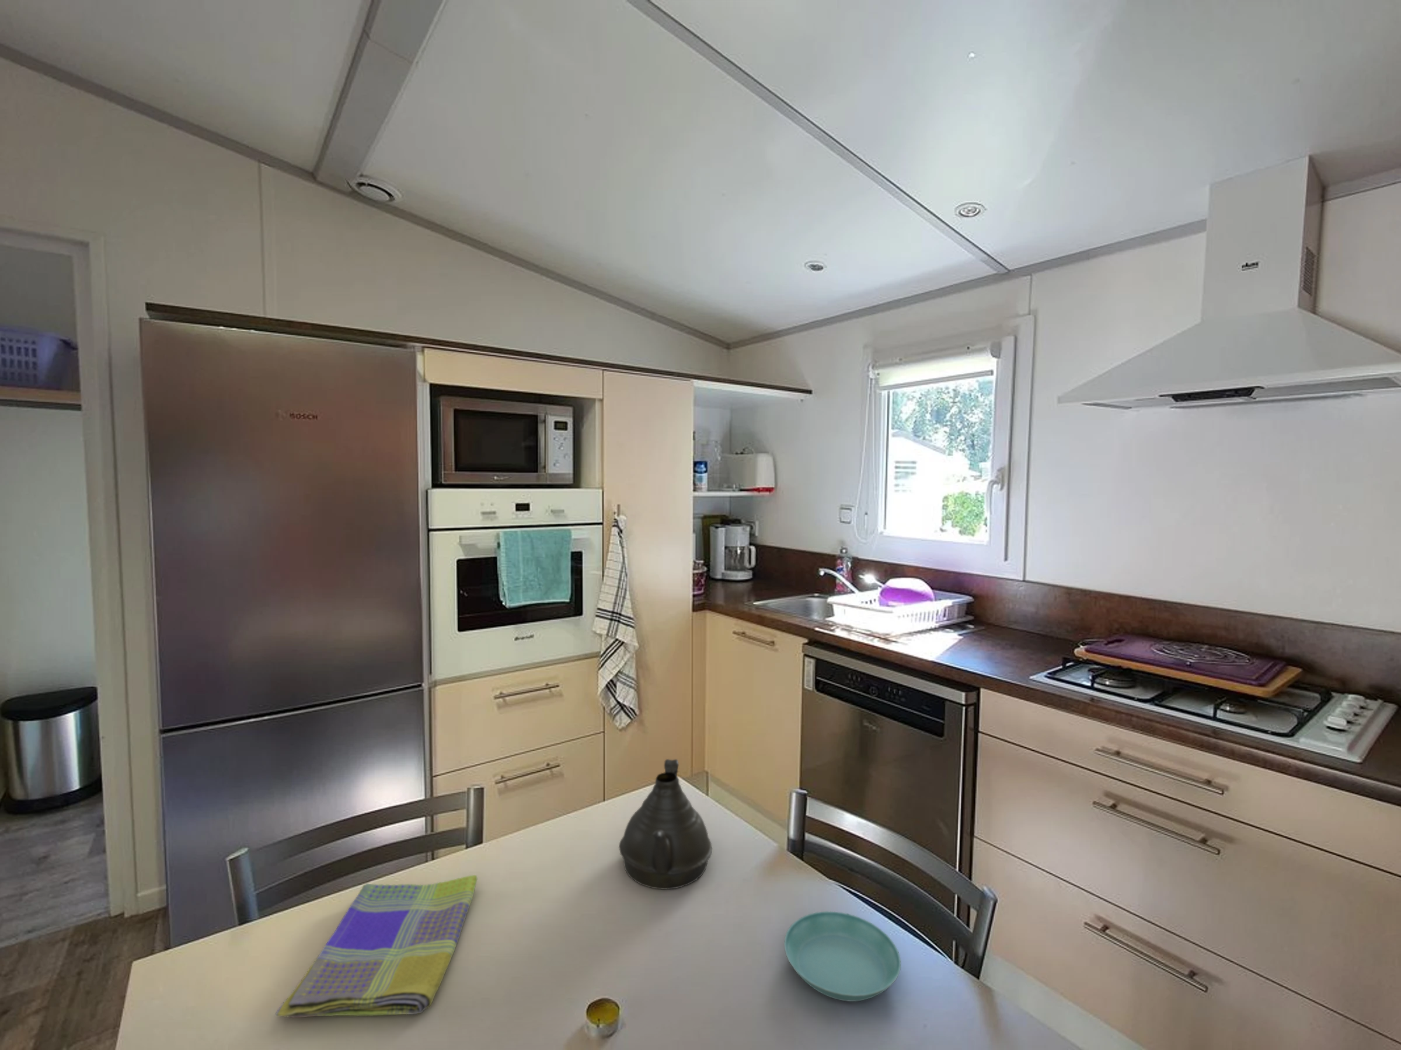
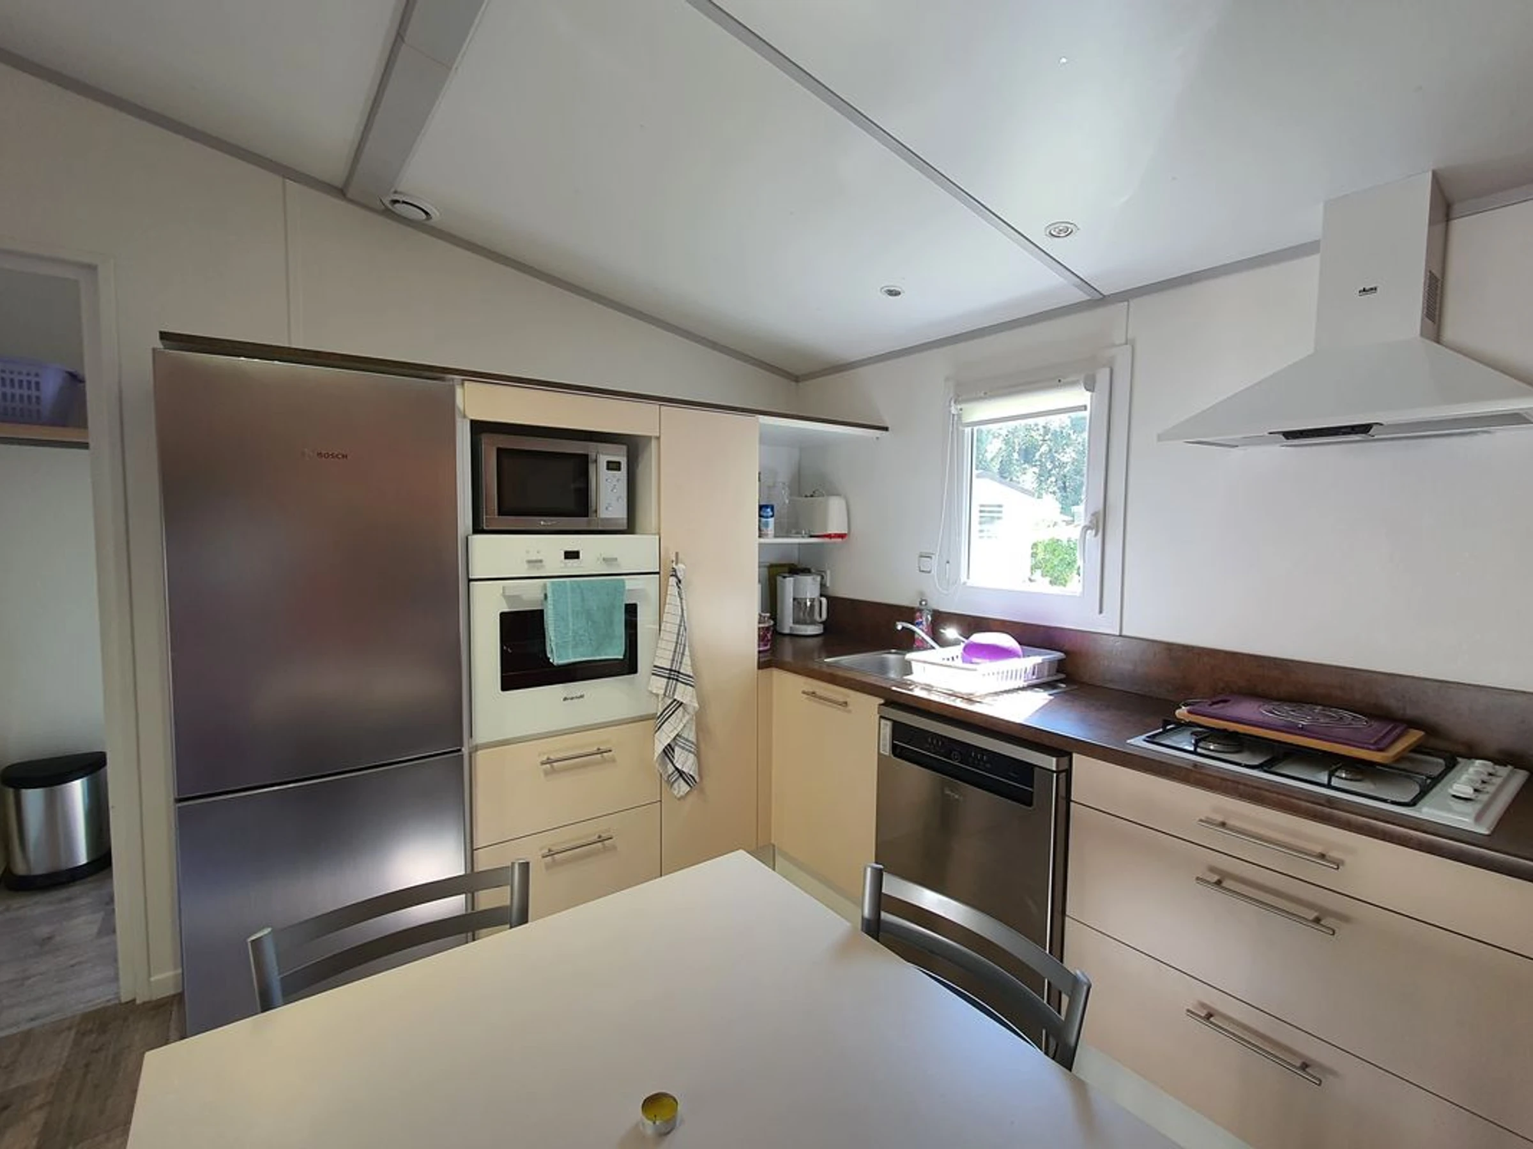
- dish towel [275,875,478,1018]
- saucer [783,911,901,1003]
- teapot [618,759,713,890]
